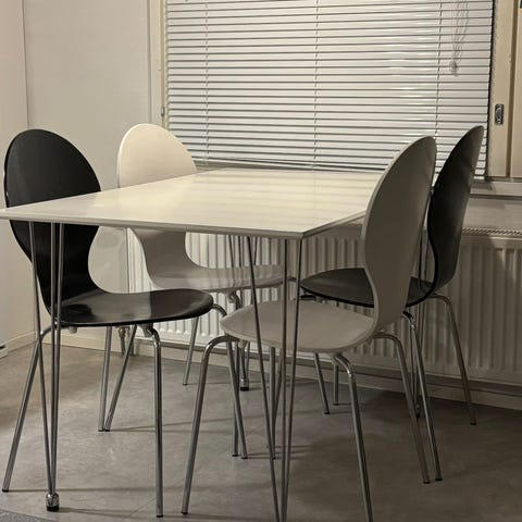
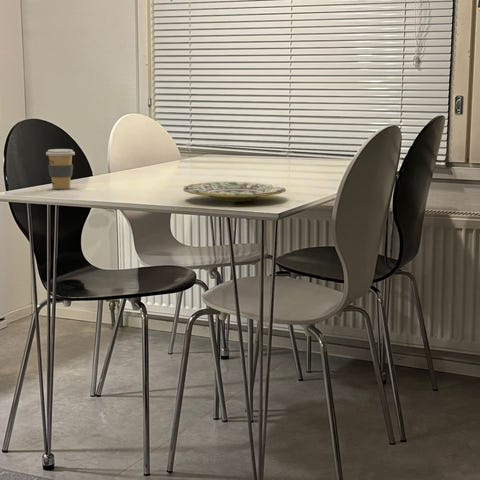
+ plate [183,181,287,203]
+ coffee cup [45,148,76,190]
